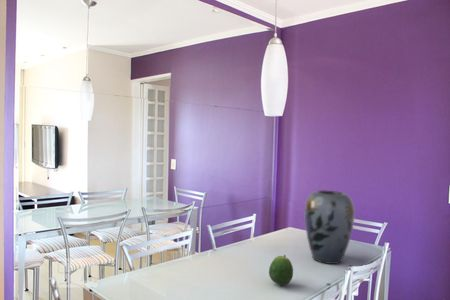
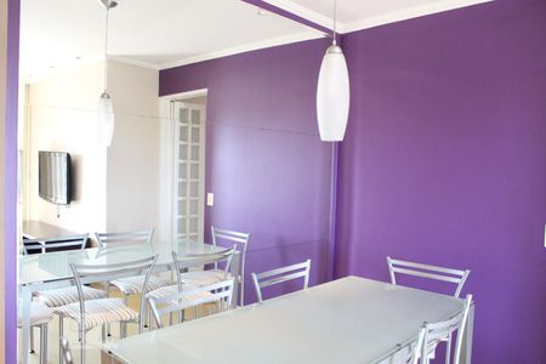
- vase [303,189,356,265]
- fruit [268,254,294,286]
